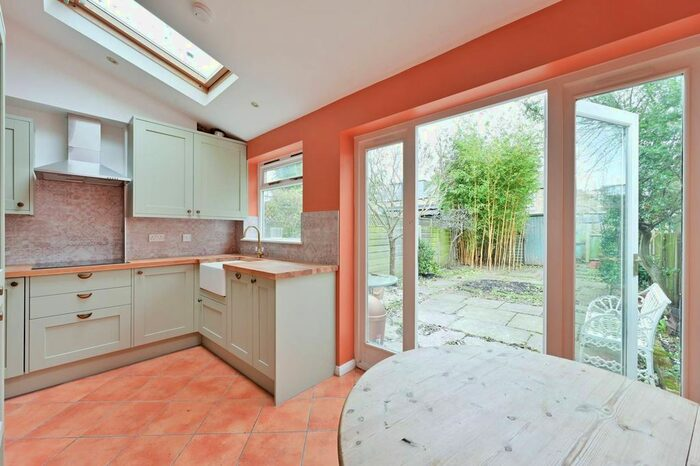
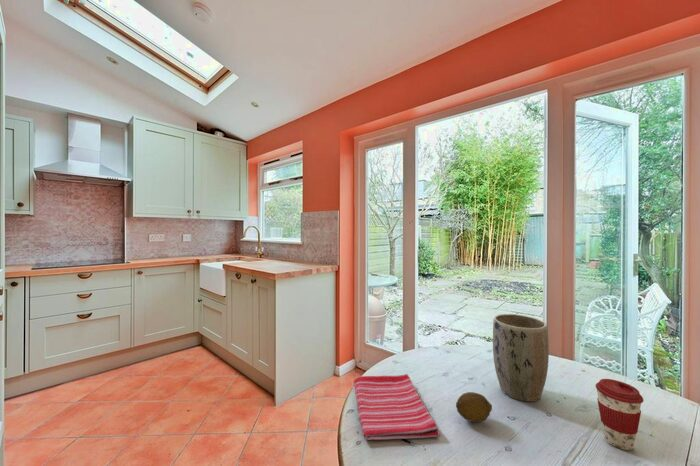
+ coffee cup [595,378,645,451]
+ dish towel [353,373,440,441]
+ plant pot [492,313,550,403]
+ fruit [455,391,493,424]
